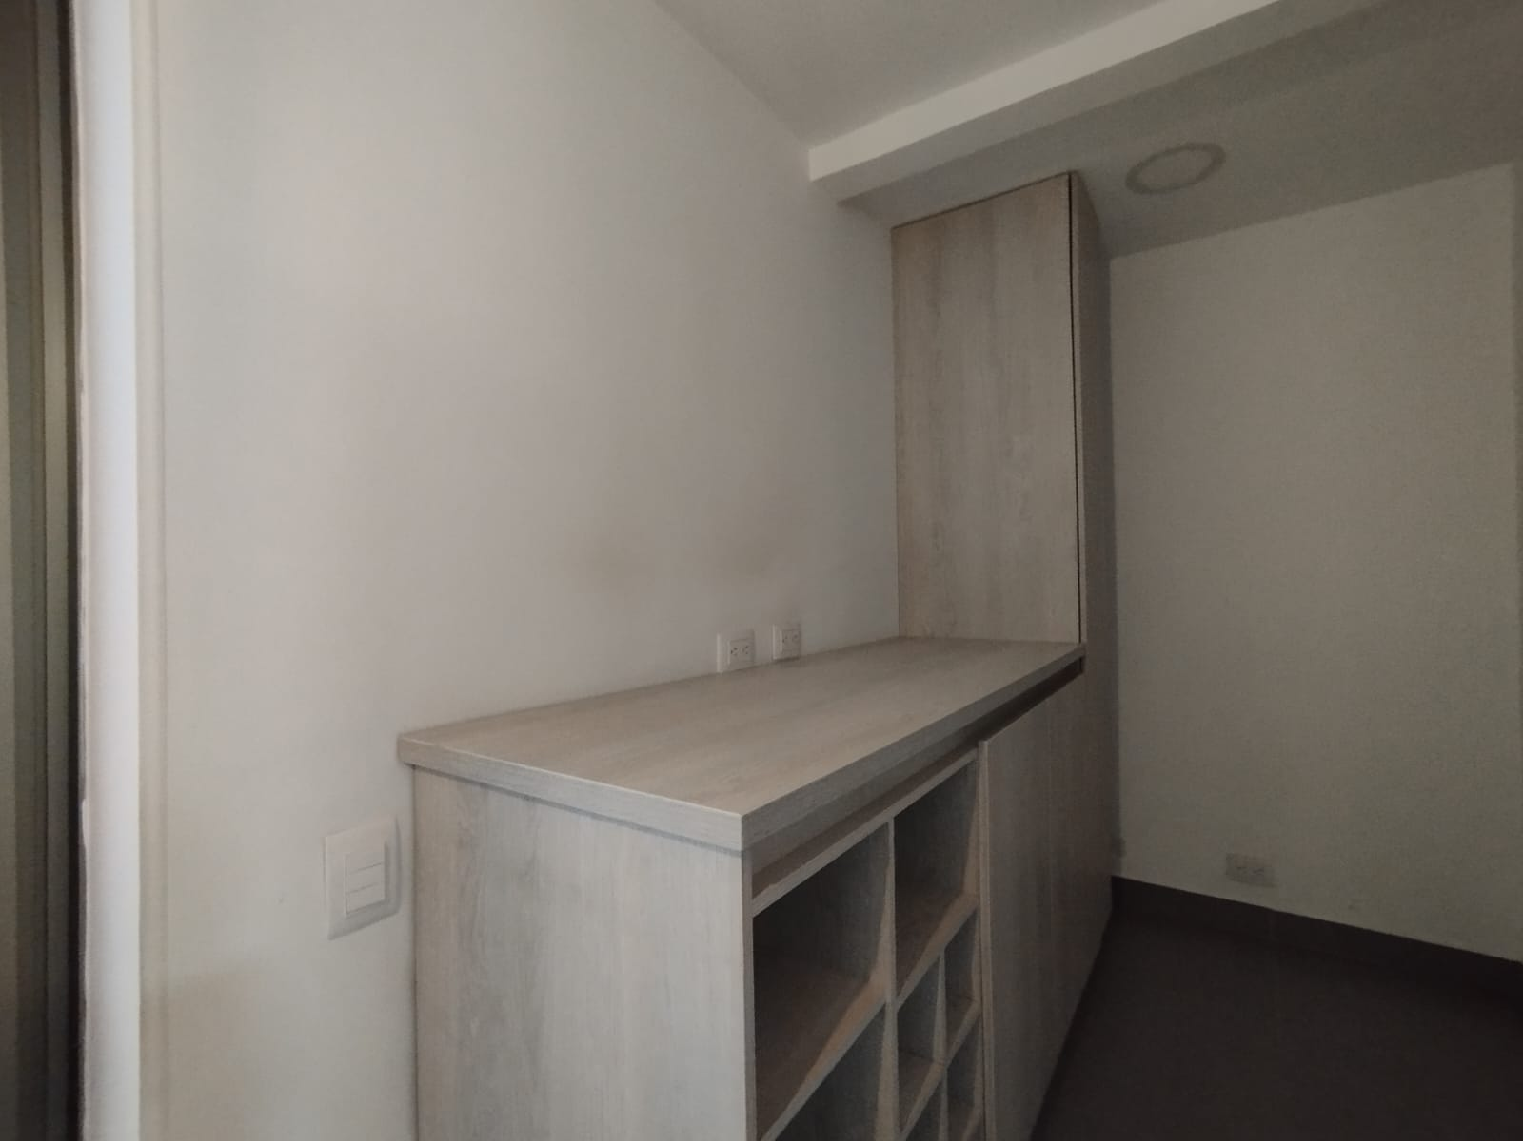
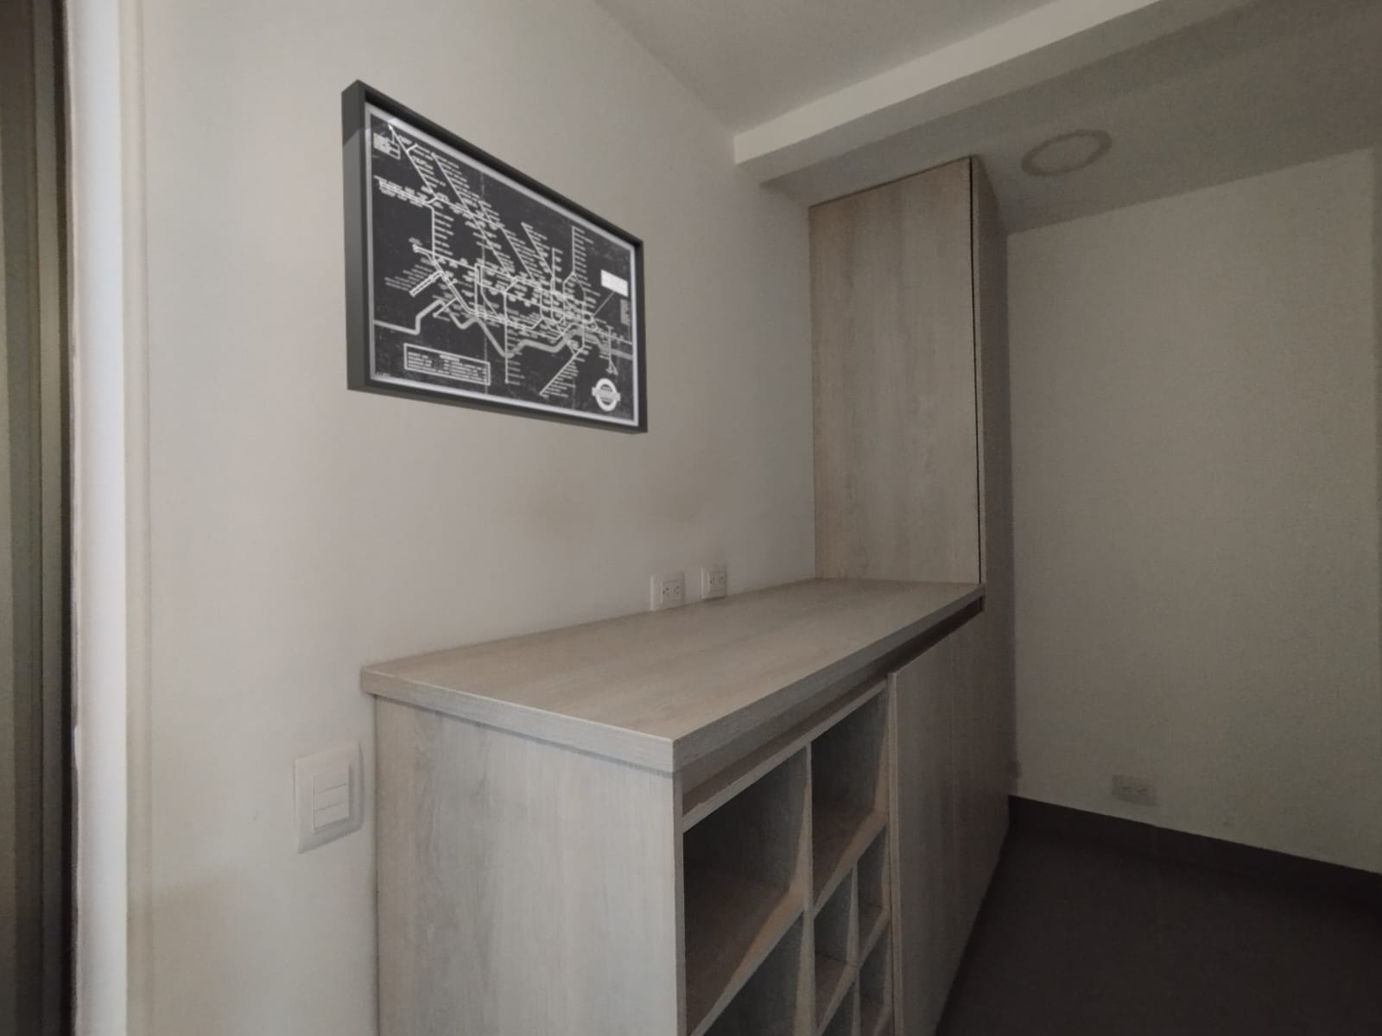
+ wall art [341,77,649,436]
